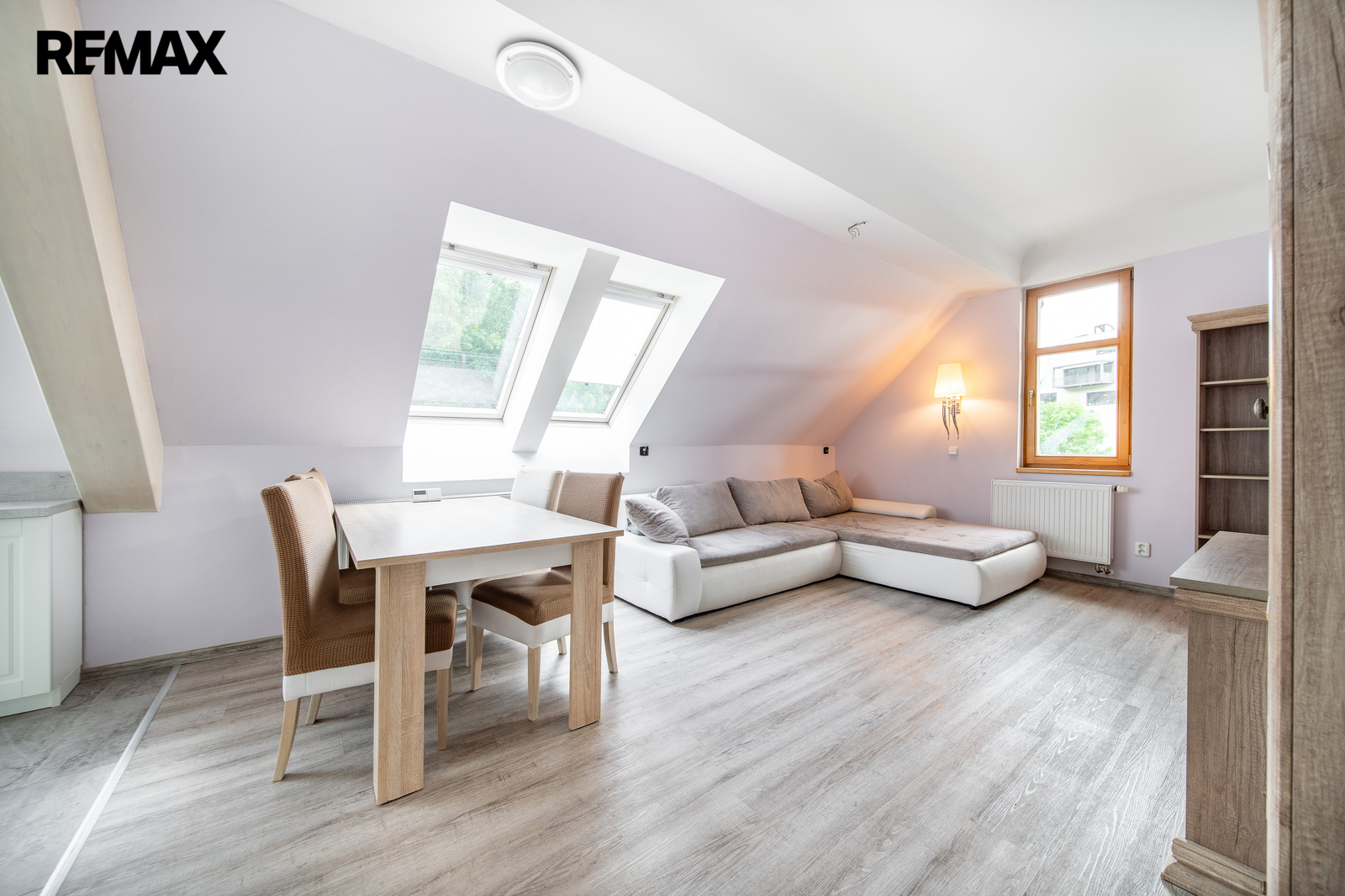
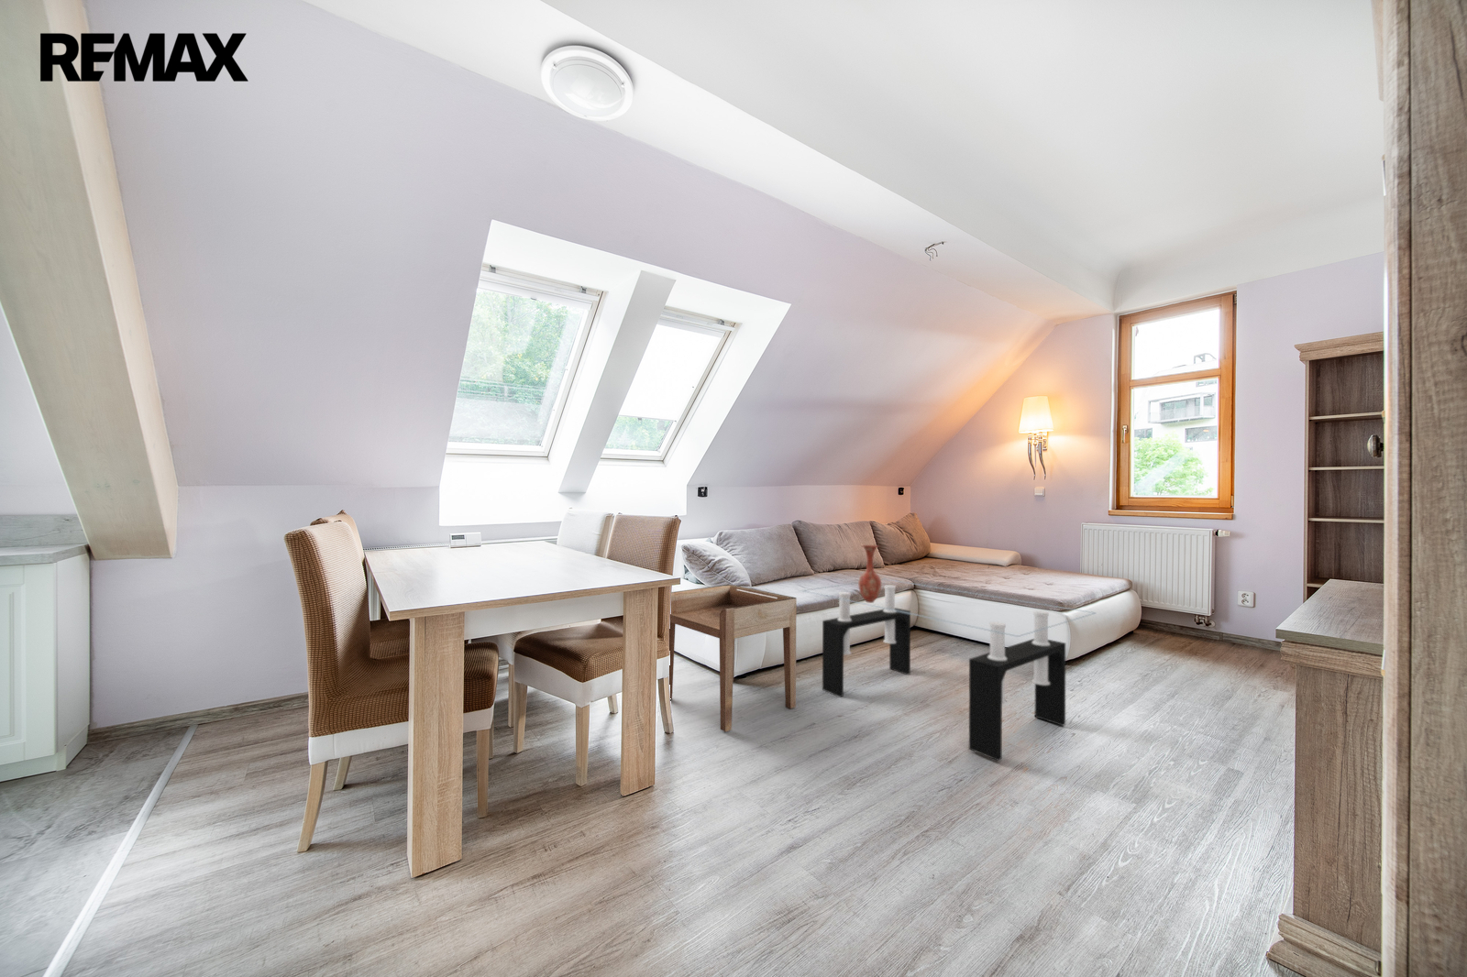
+ side table [670,583,797,733]
+ coffee table [802,578,1096,761]
+ vase [857,544,882,604]
